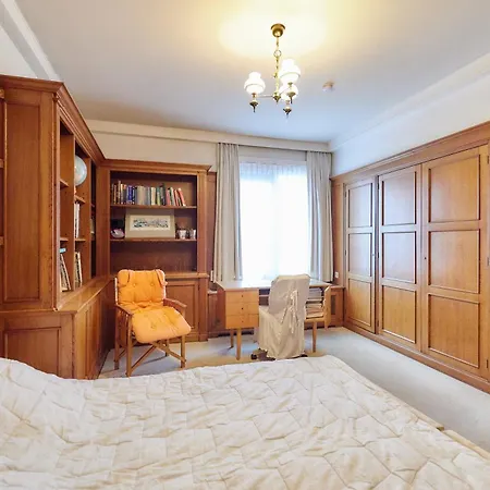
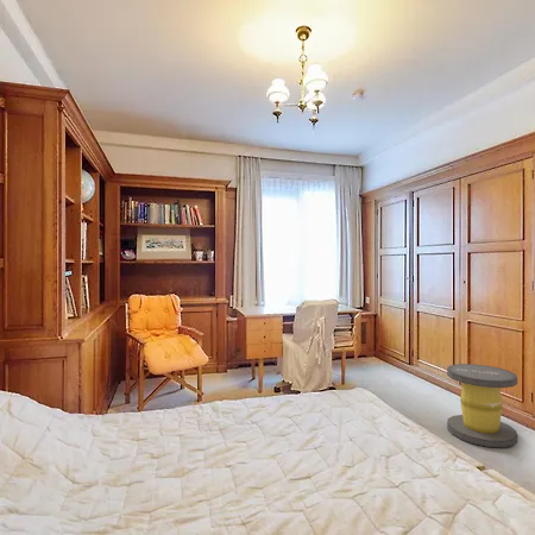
+ stool [446,363,518,449]
